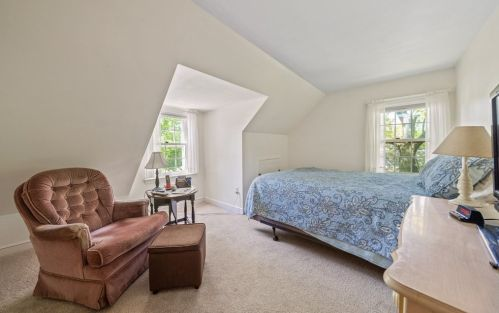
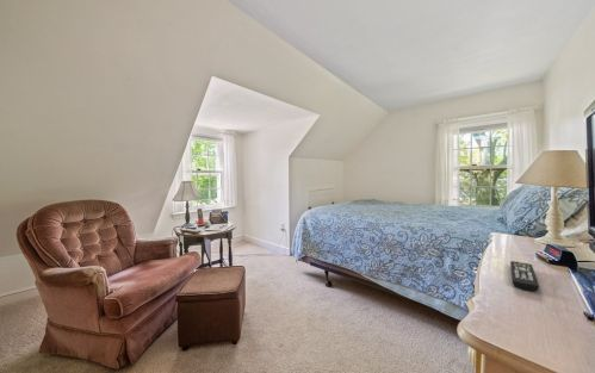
+ remote control [509,260,540,292]
